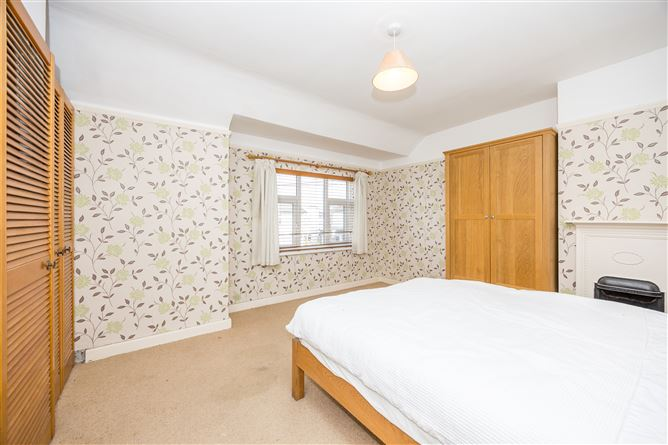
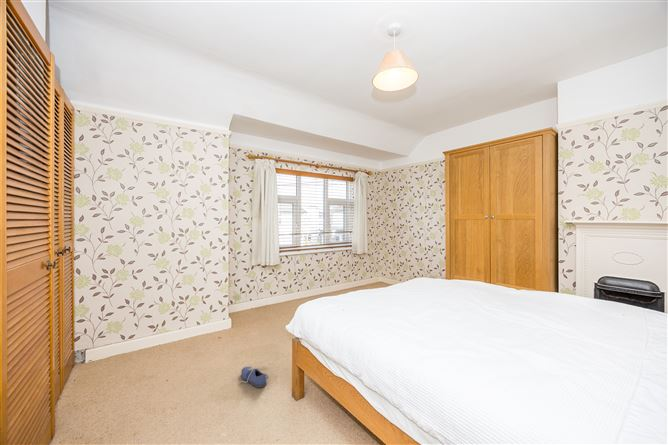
+ shoe [239,366,269,389]
